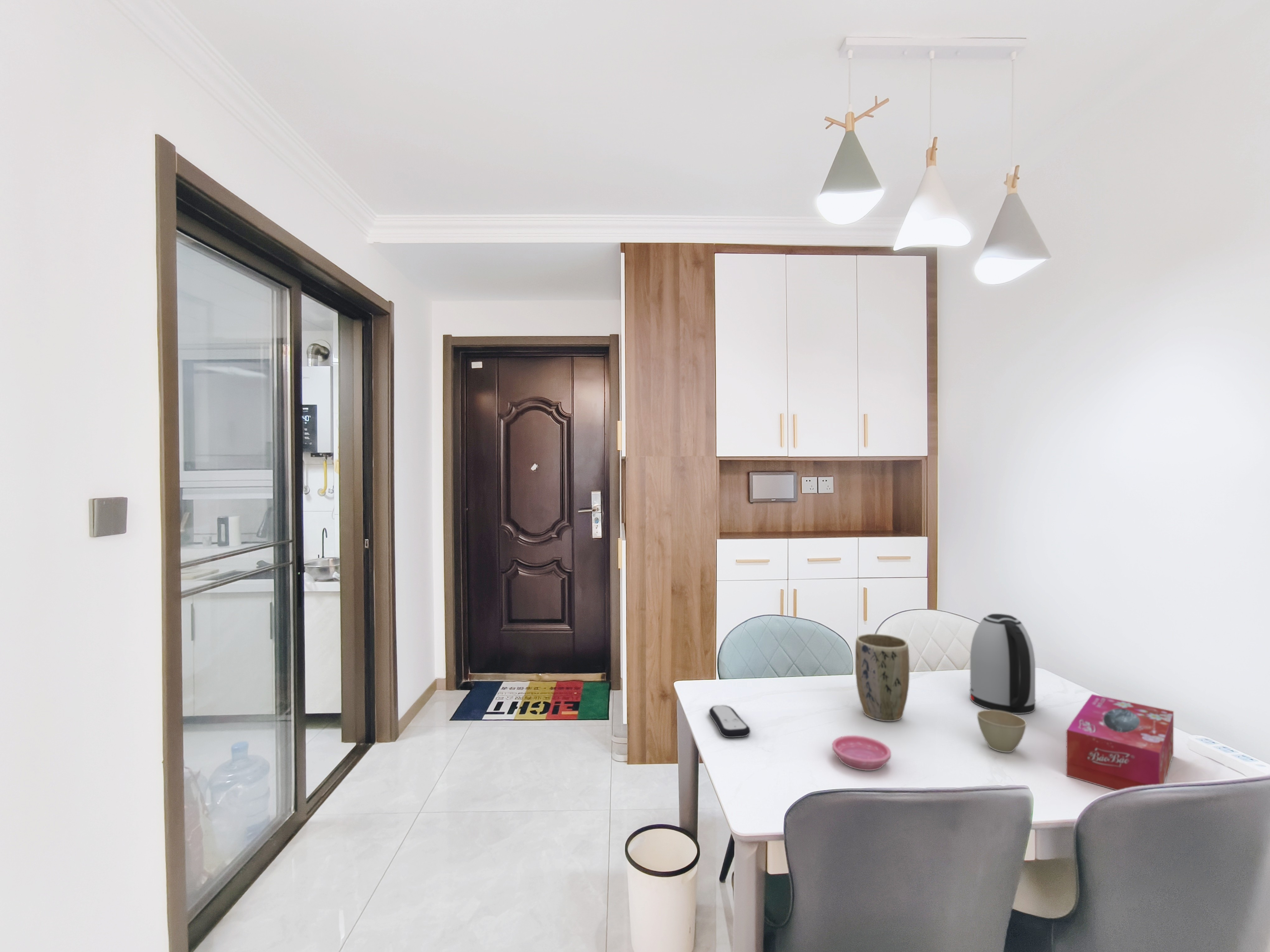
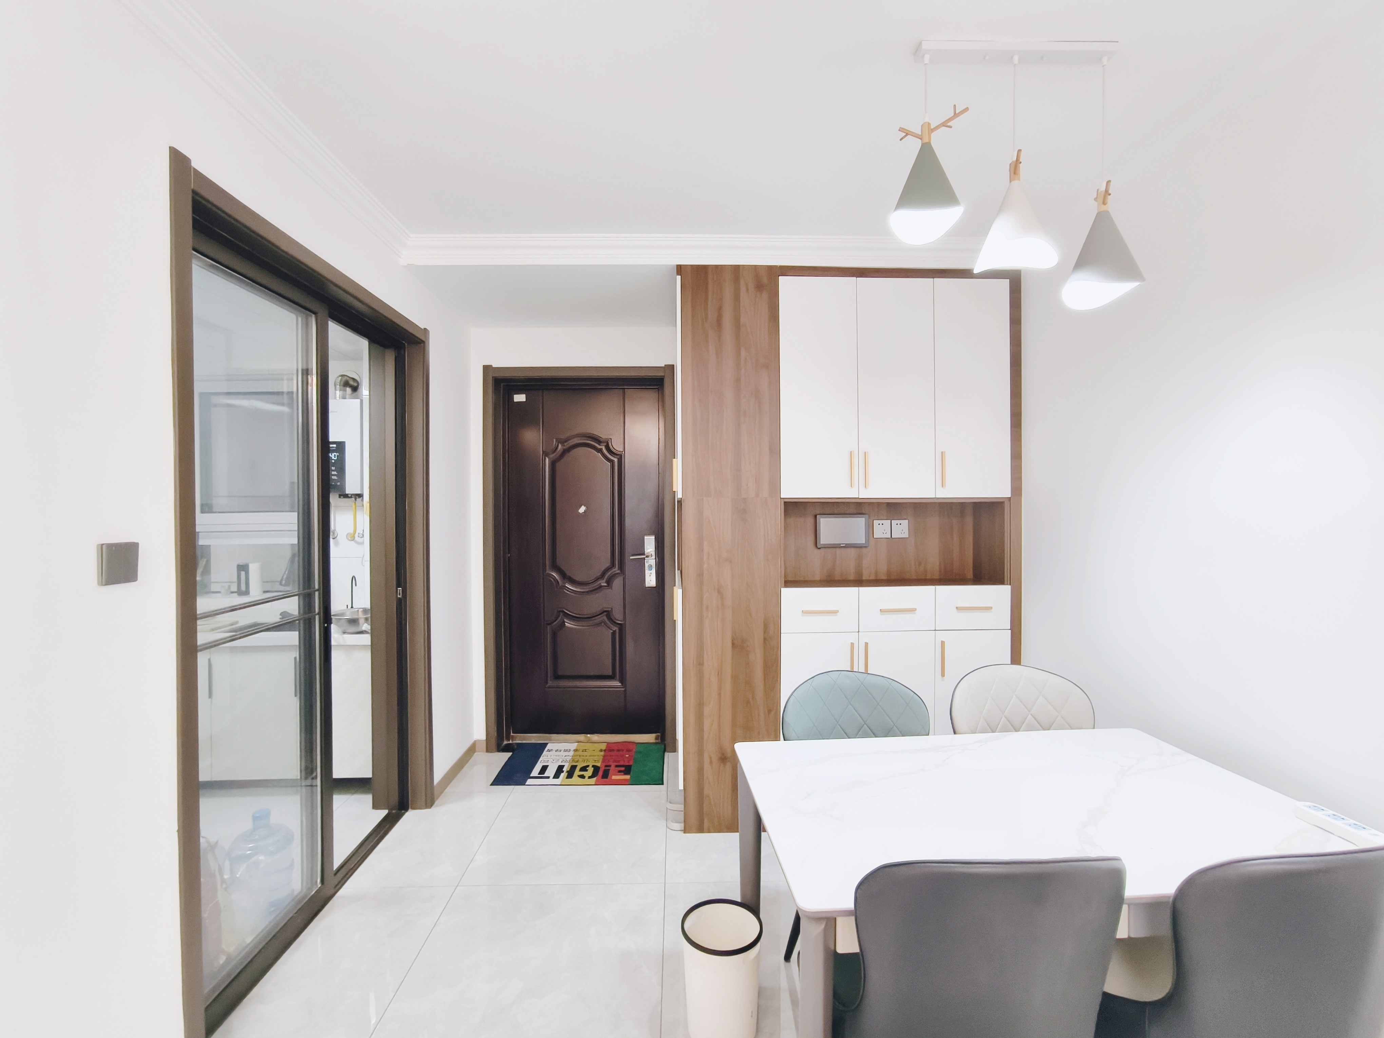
- saucer [832,735,891,771]
- kettle [969,614,1036,714]
- remote control [709,705,751,738]
- flower pot [977,710,1027,753]
- tissue box [1066,694,1174,791]
- plant pot [855,633,910,722]
